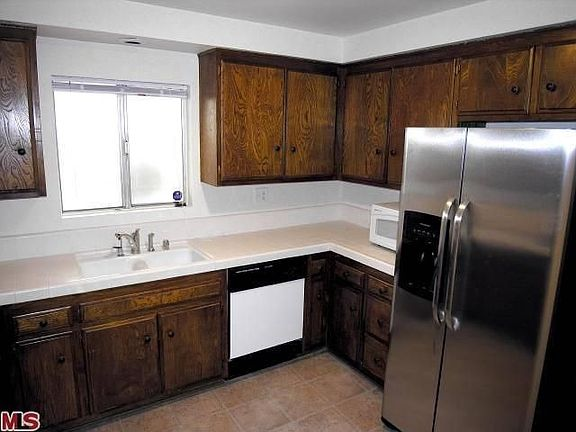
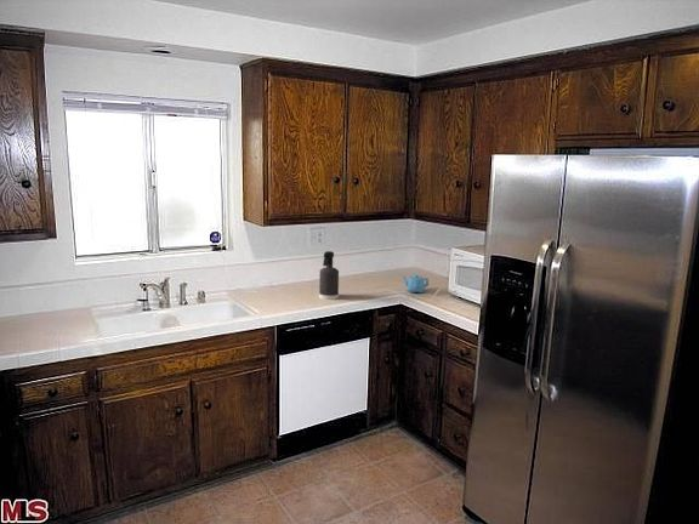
+ teapot [402,272,430,295]
+ spray bottle [318,250,340,301]
